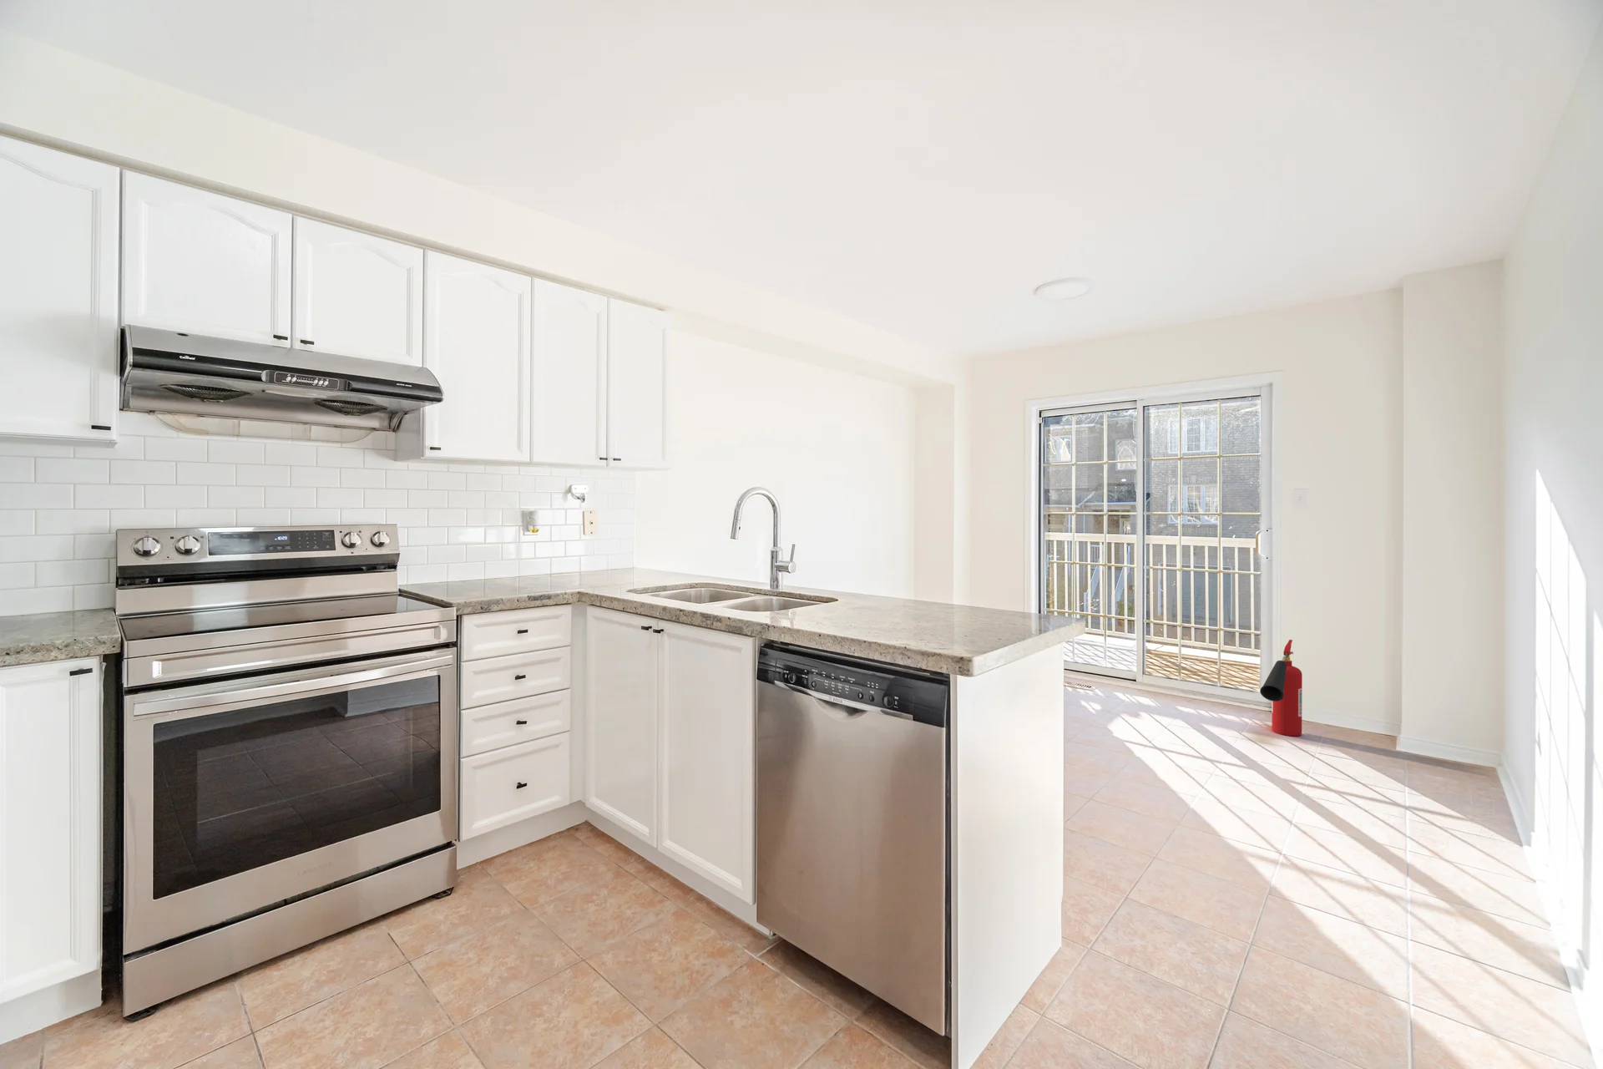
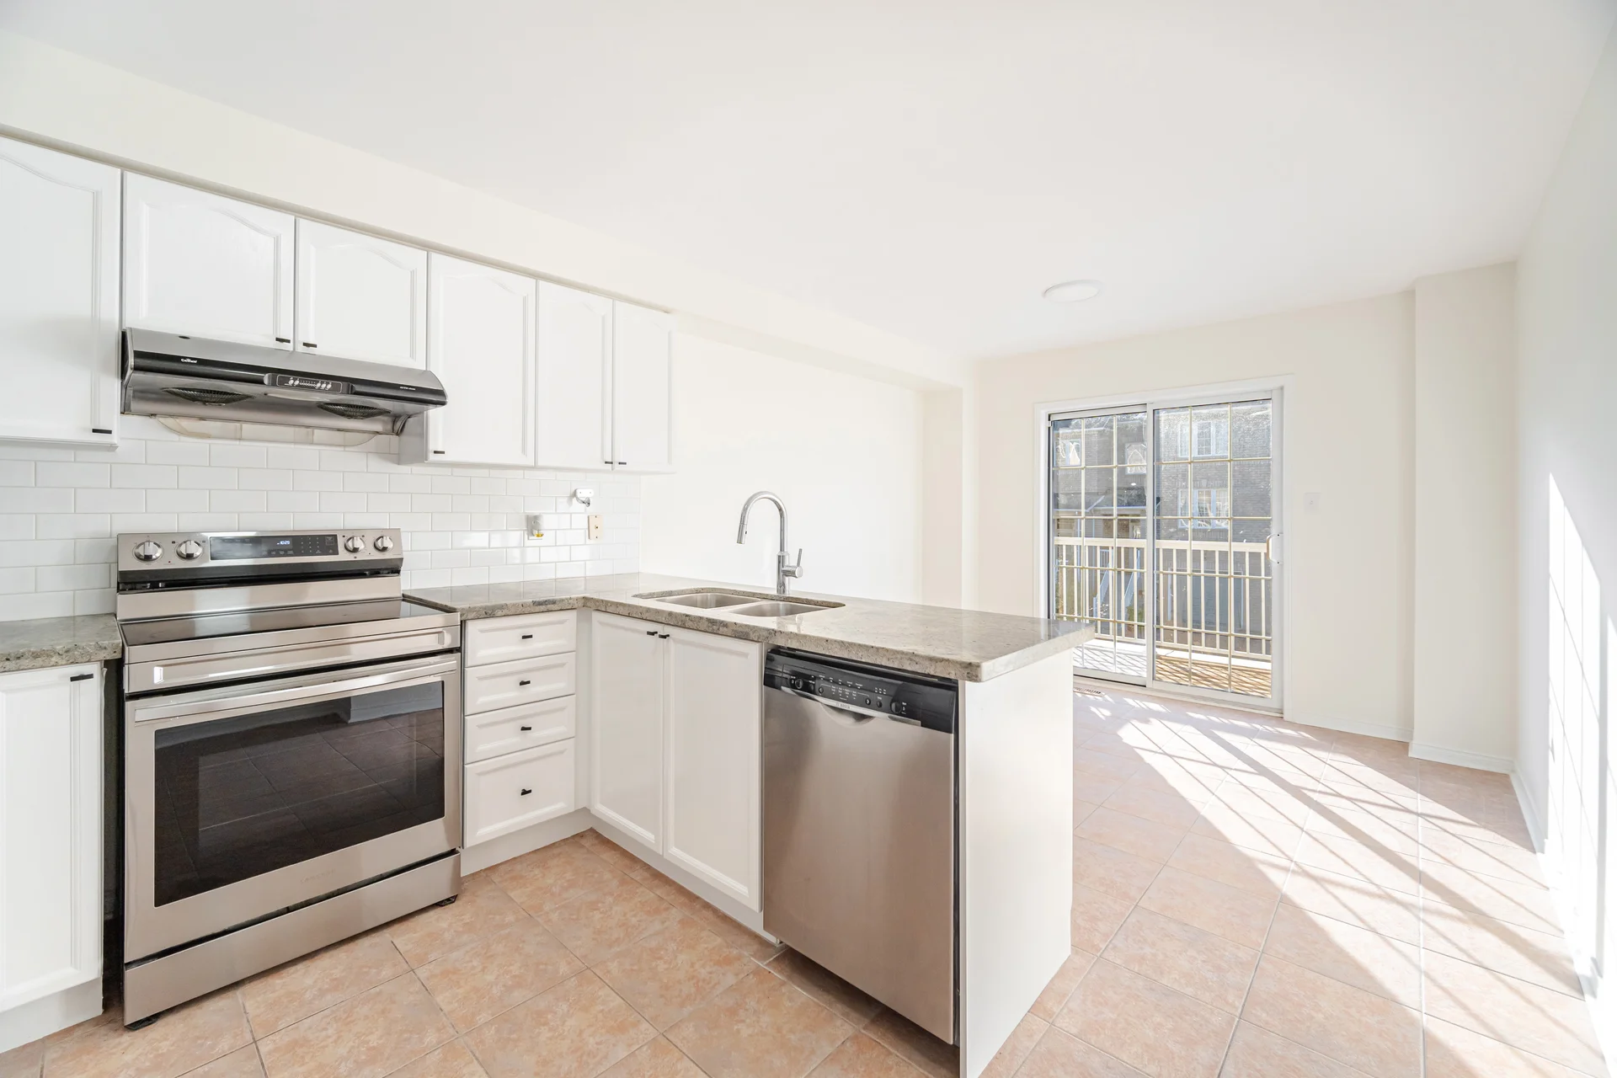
- fire extinguisher [1260,638,1304,736]
